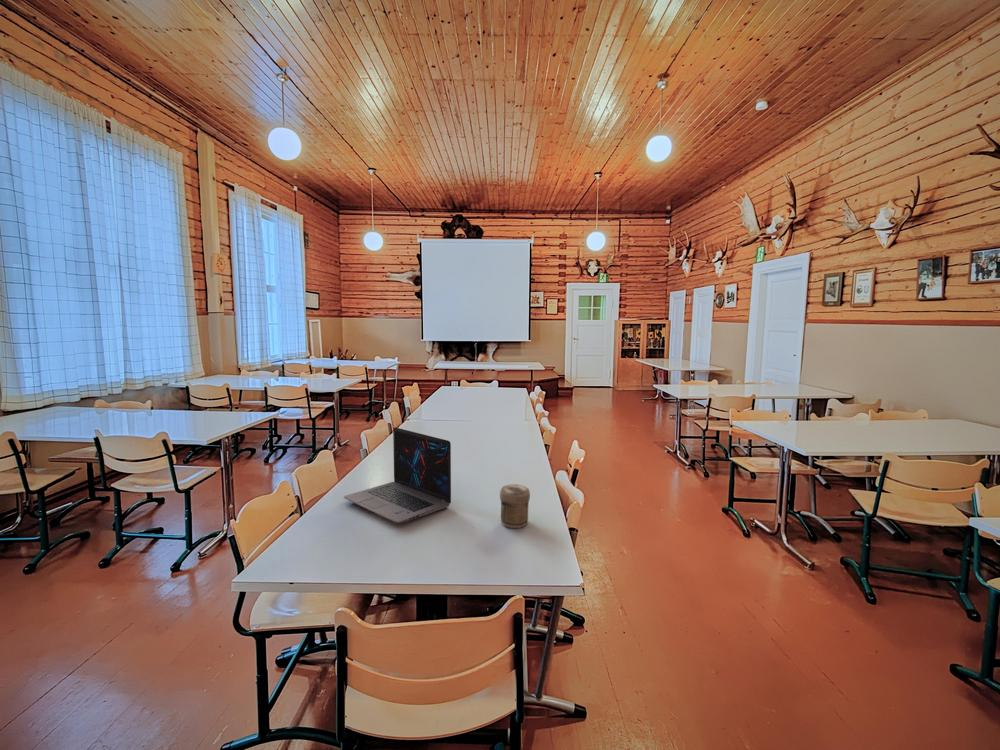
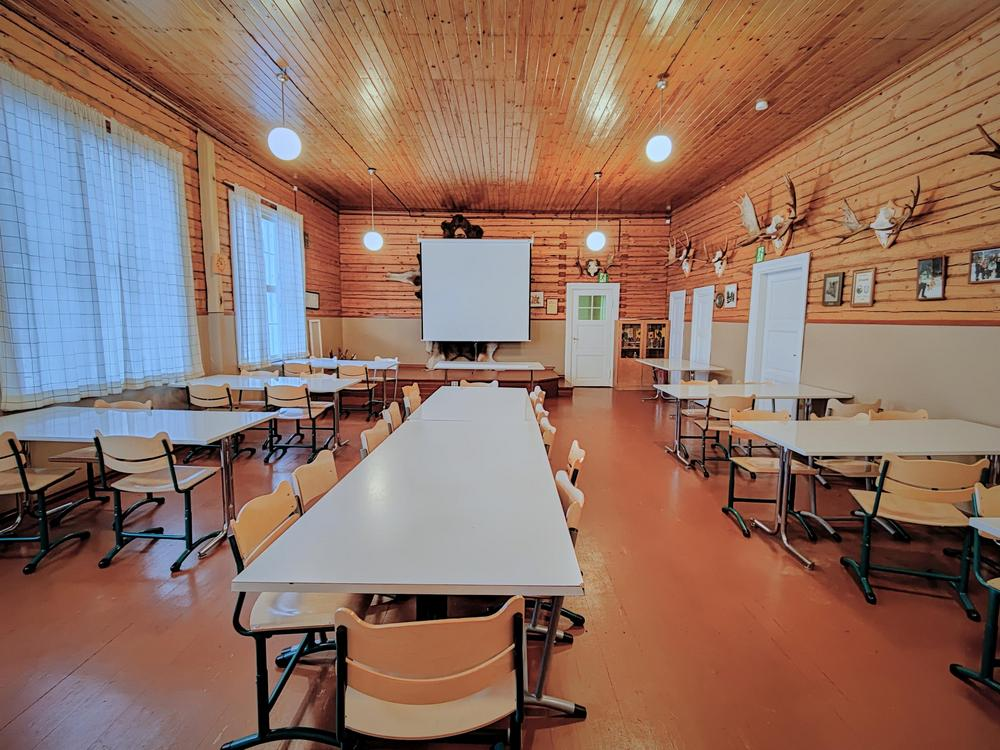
- laptop [343,426,452,524]
- jar [499,483,531,529]
